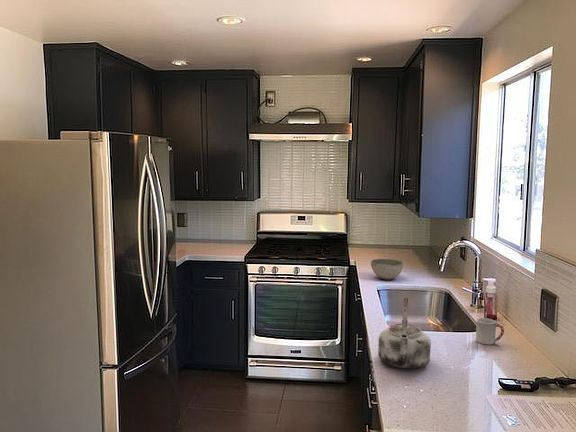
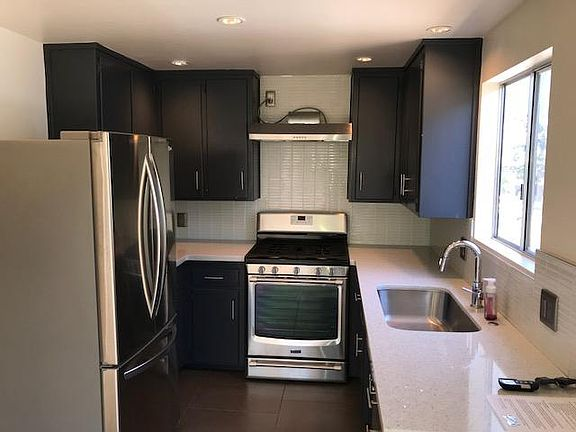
- bowl [370,258,404,281]
- cup [475,317,505,345]
- kettle [377,295,432,369]
